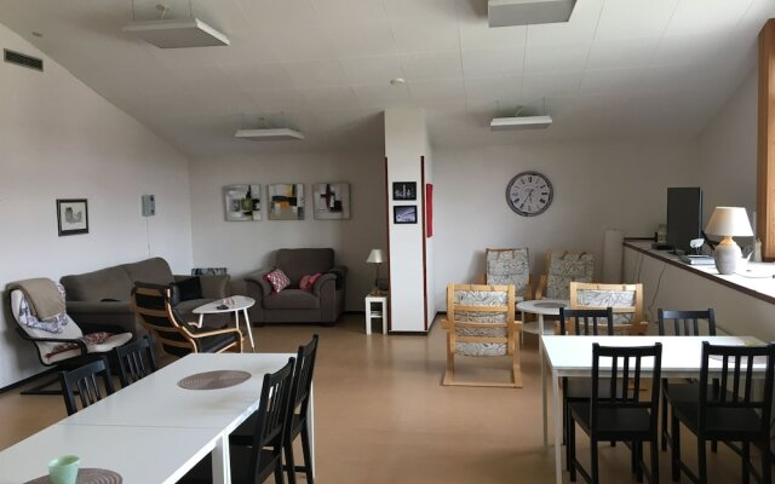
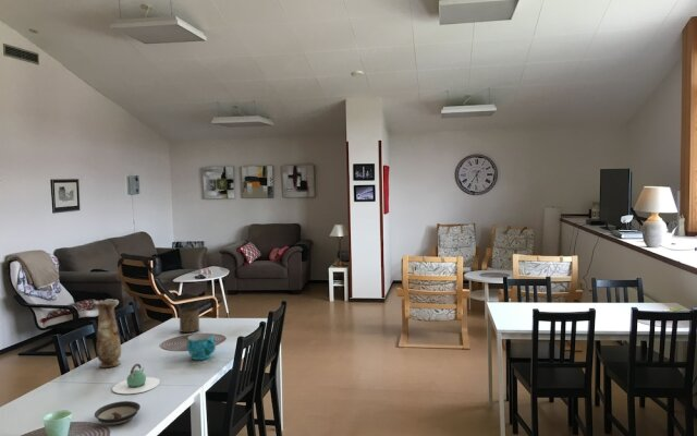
+ cup [186,332,217,361]
+ saucer [94,400,142,426]
+ vase [94,298,122,368]
+ cup [179,306,200,334]
+ teapot [111,363,161,395]
